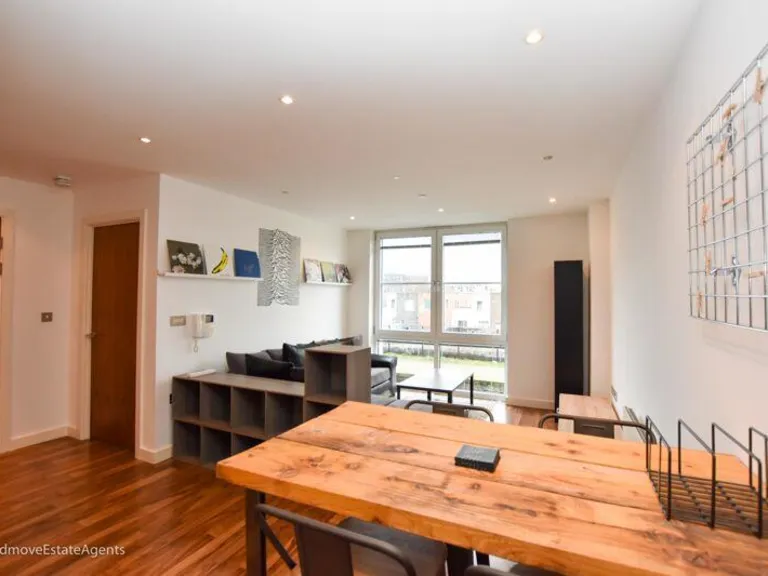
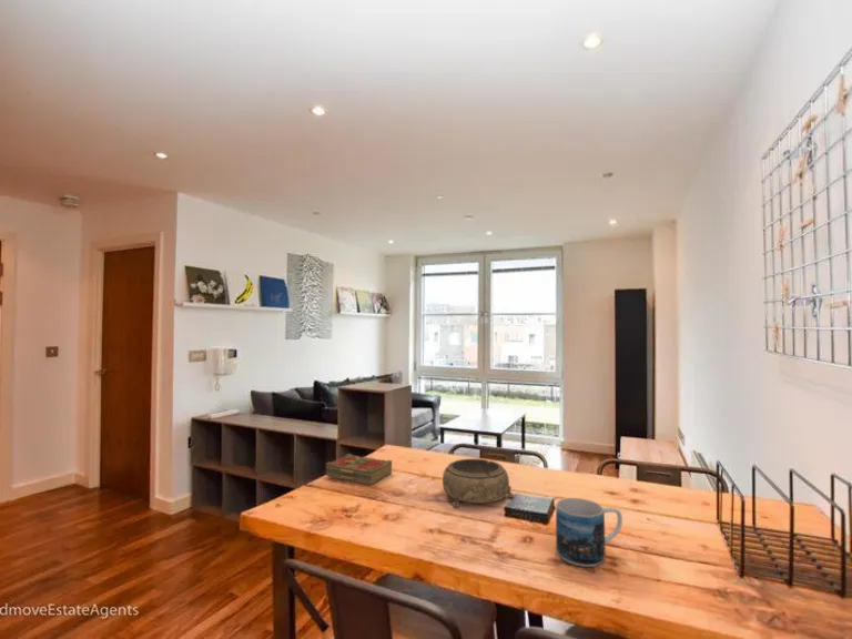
+ decorative bowl [442,458,516,508]
+ book [325,453,393,486]
+ mug [555,497,623,568]
